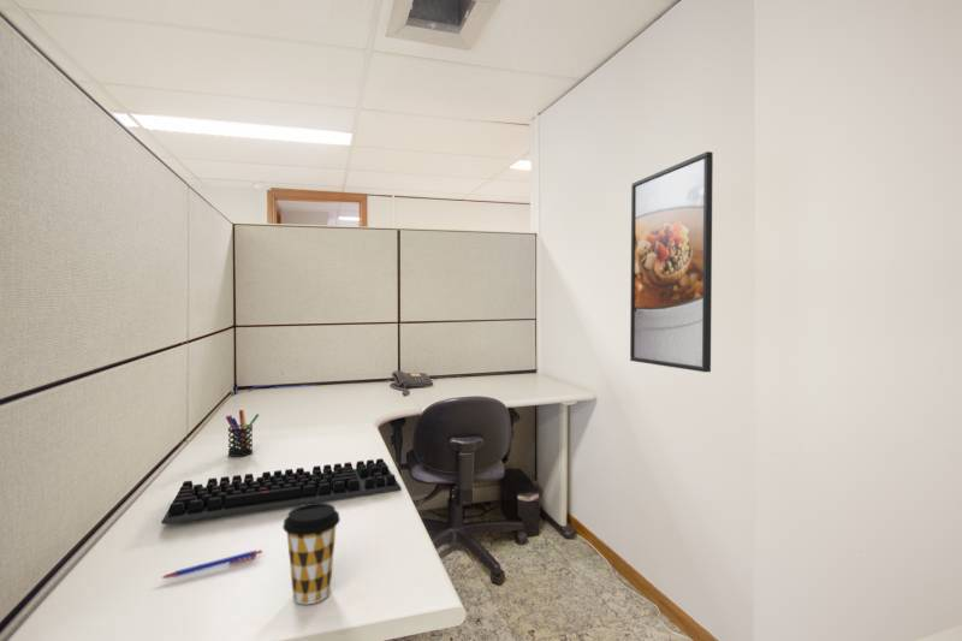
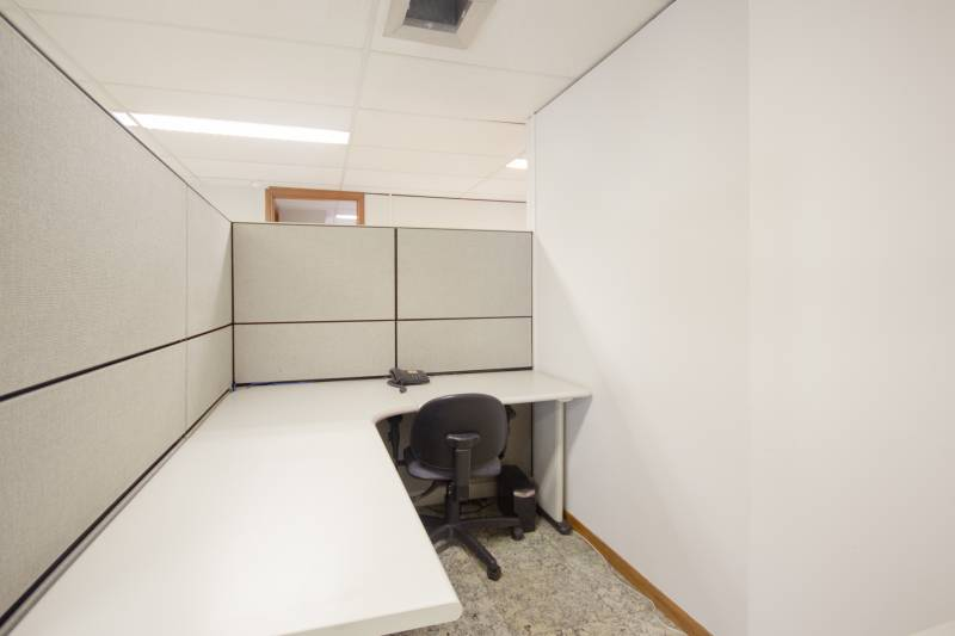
- pen [159,548,263,580]
- computer keyboard [160,457,403,526]
- coffee cup [281,501,342,605]
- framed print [629,150,714,373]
- pen holder [225,409,260,458]
